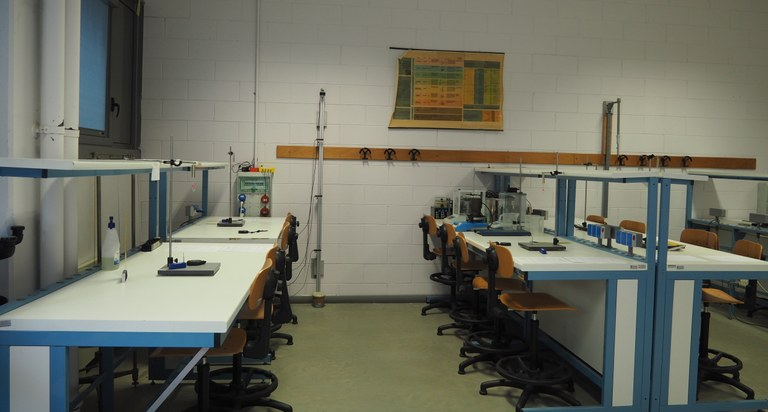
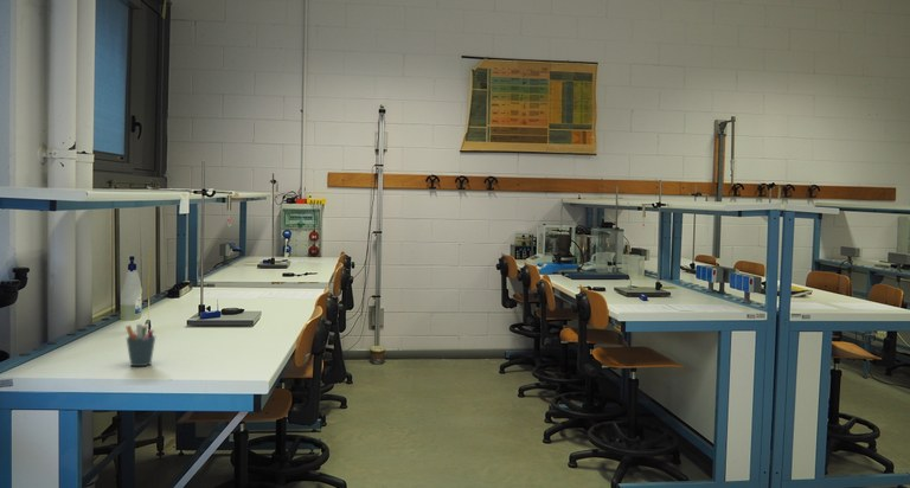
+ pen holder [124,323,156,367]
